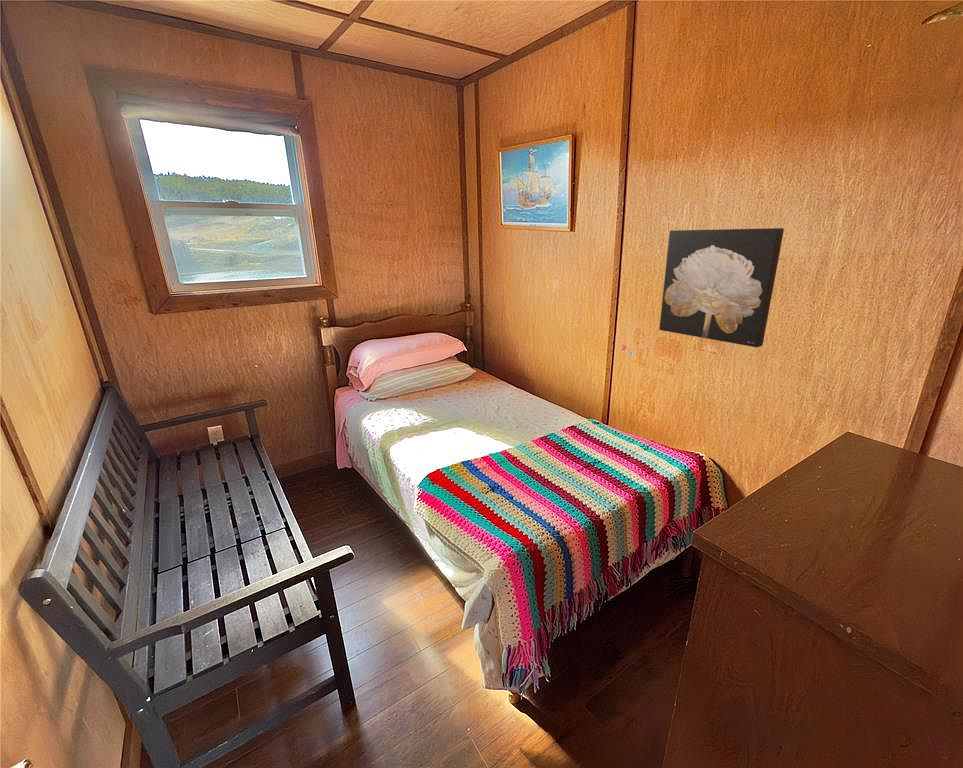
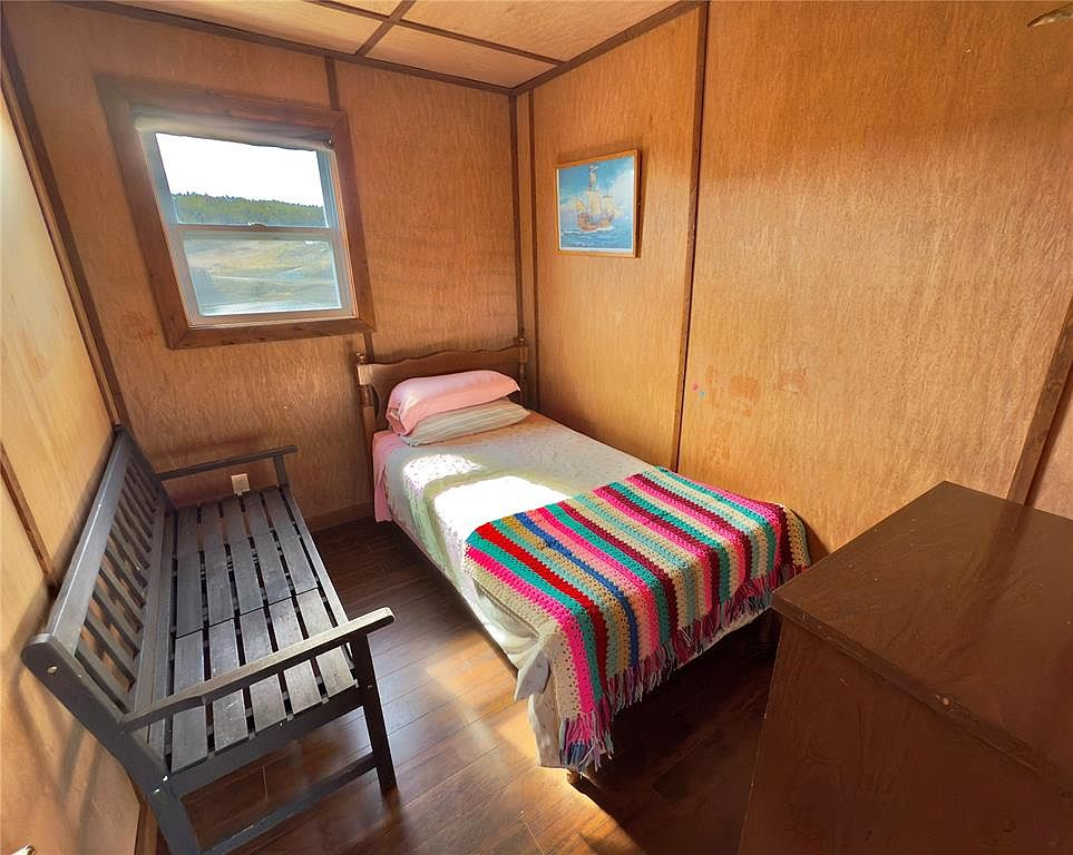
- wall art [658,227,785,348]
